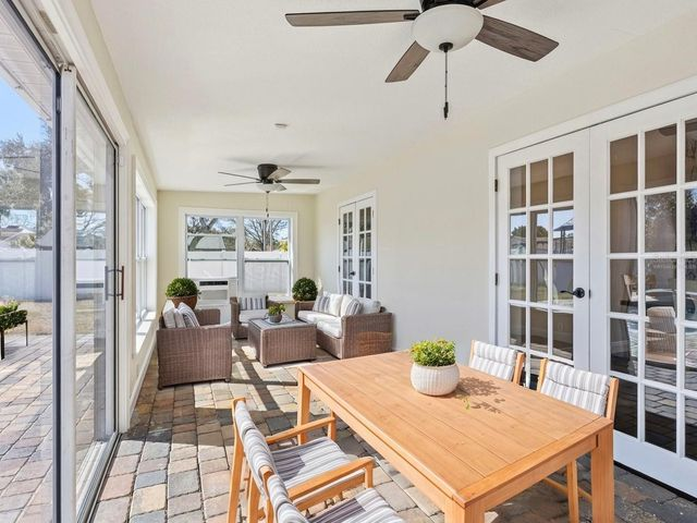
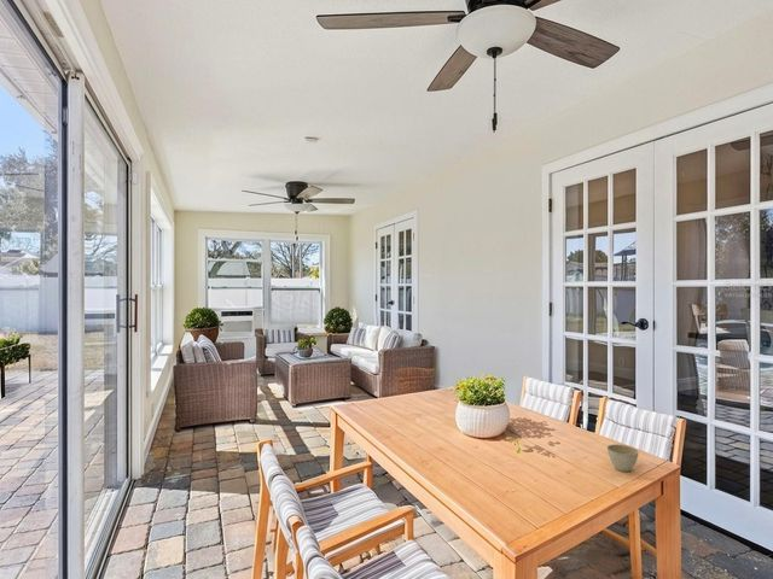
+ flower pot [606,443,640,473]
